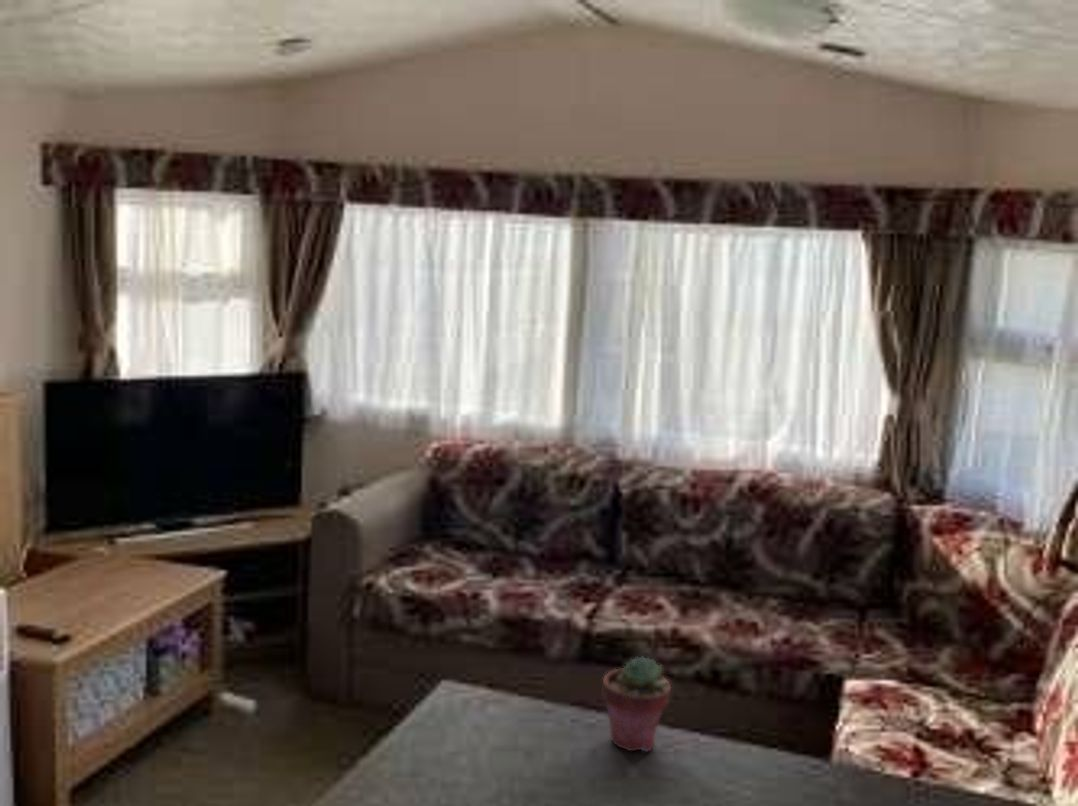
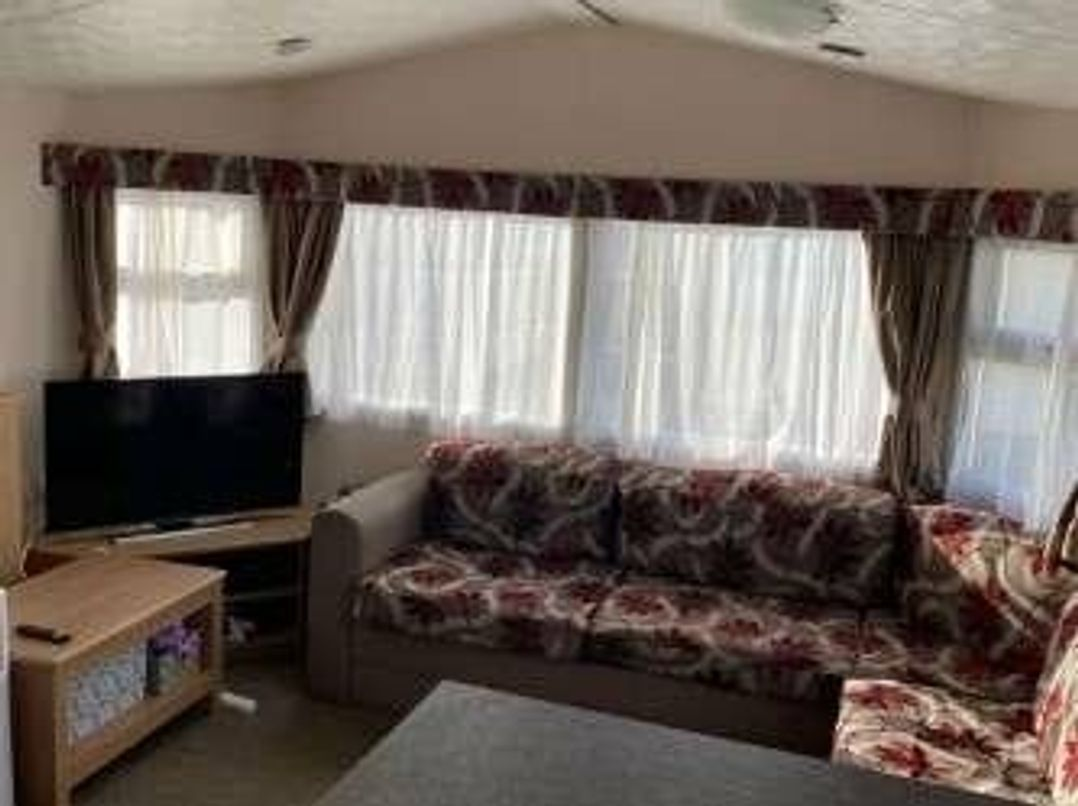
- potted succulent [602,655,672,753]
